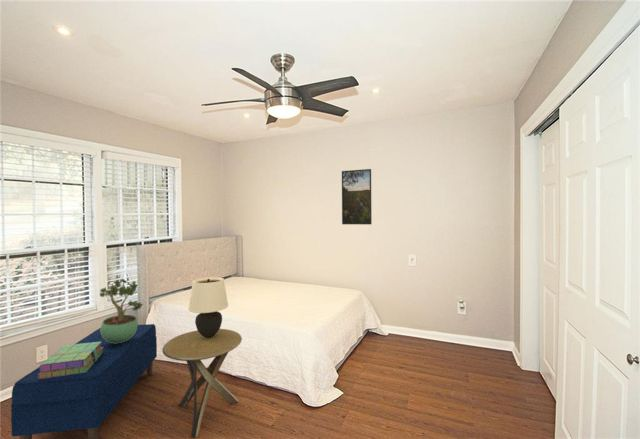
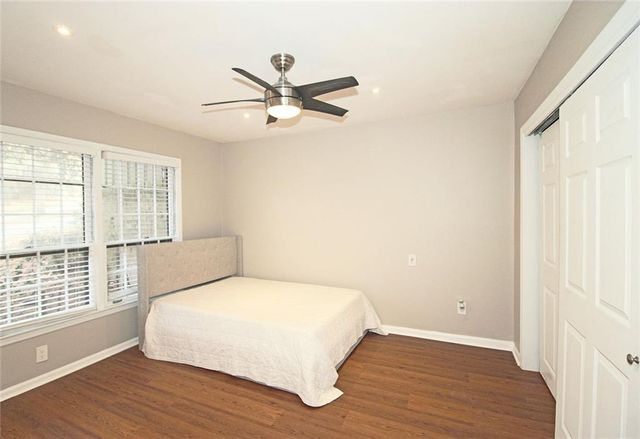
- bench [10,323,158,439]
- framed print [341,168,373,225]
- stack of books [38,341,104,379]
- table lamp [187,276,229,338]
- side table [161,328,243,438]
- potted plant [99,278,144,344]
